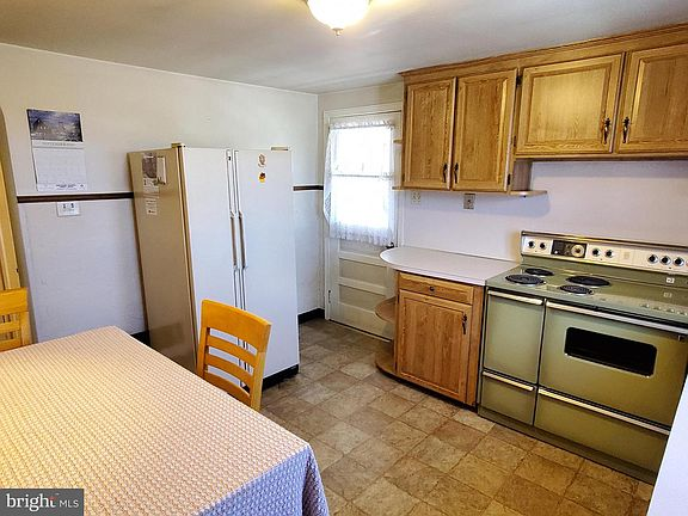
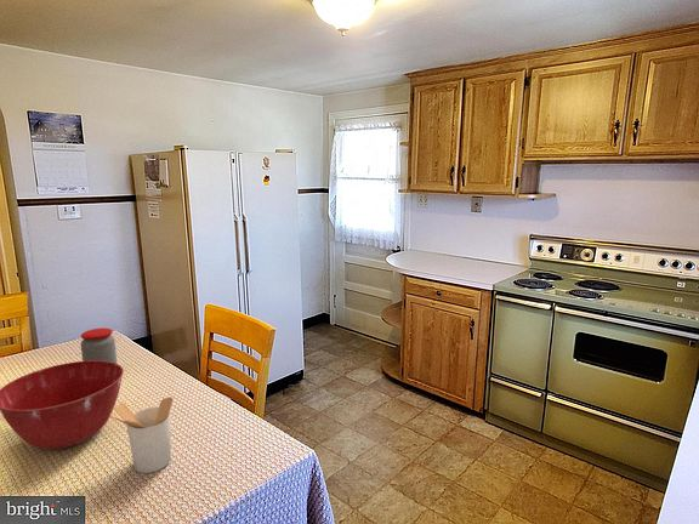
+ mixing bowl [0,360,125,450]
+ utensil holder [109,395,174,474]
+ jar [80,326,118,364]
